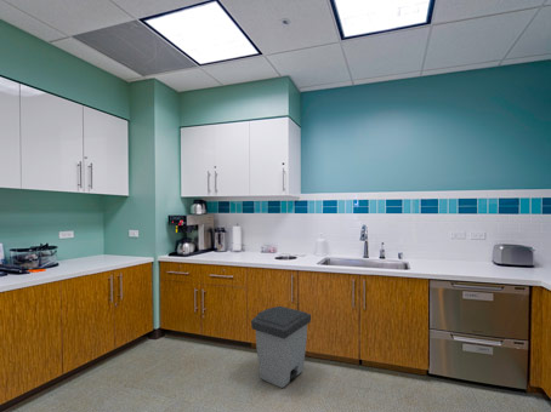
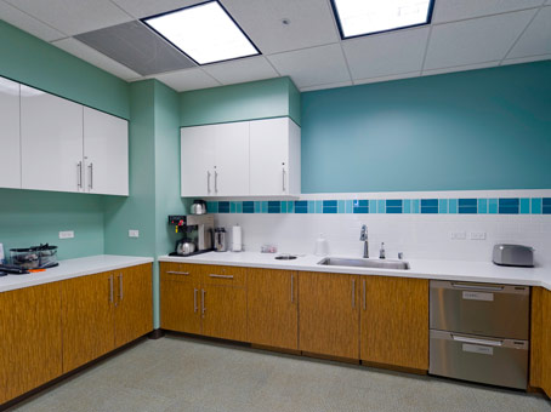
- trash can [250,305,312,389]
